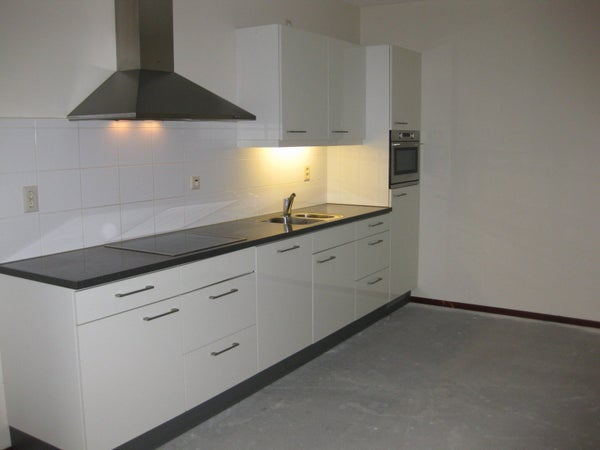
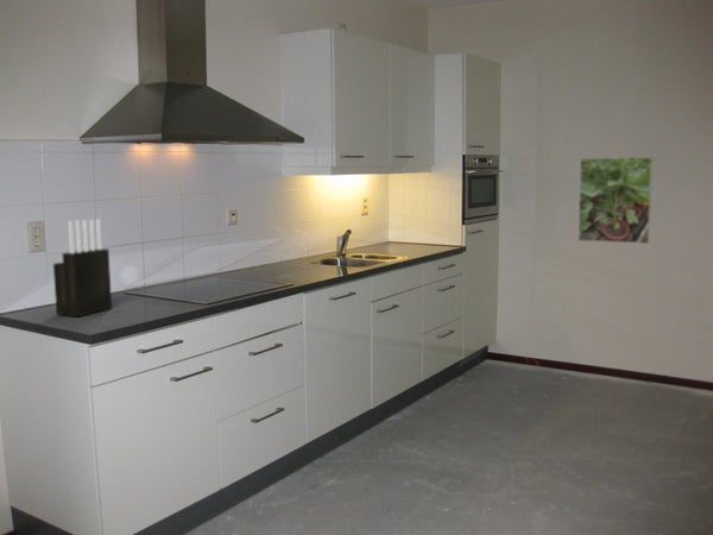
+ knife block [52,218,113,317]
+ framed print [578,156,654,245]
